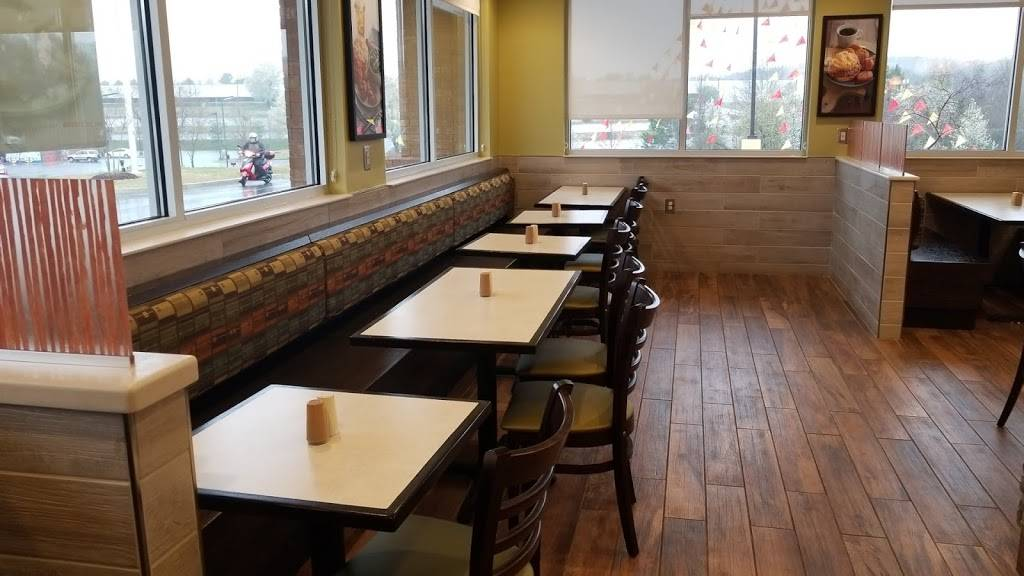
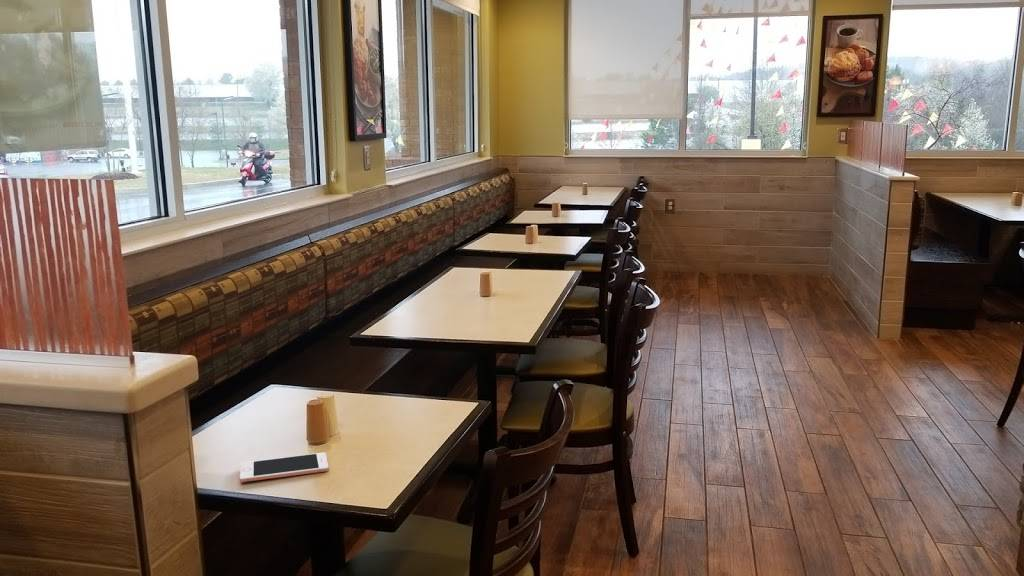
+ cell phone [239,452,329,483]
